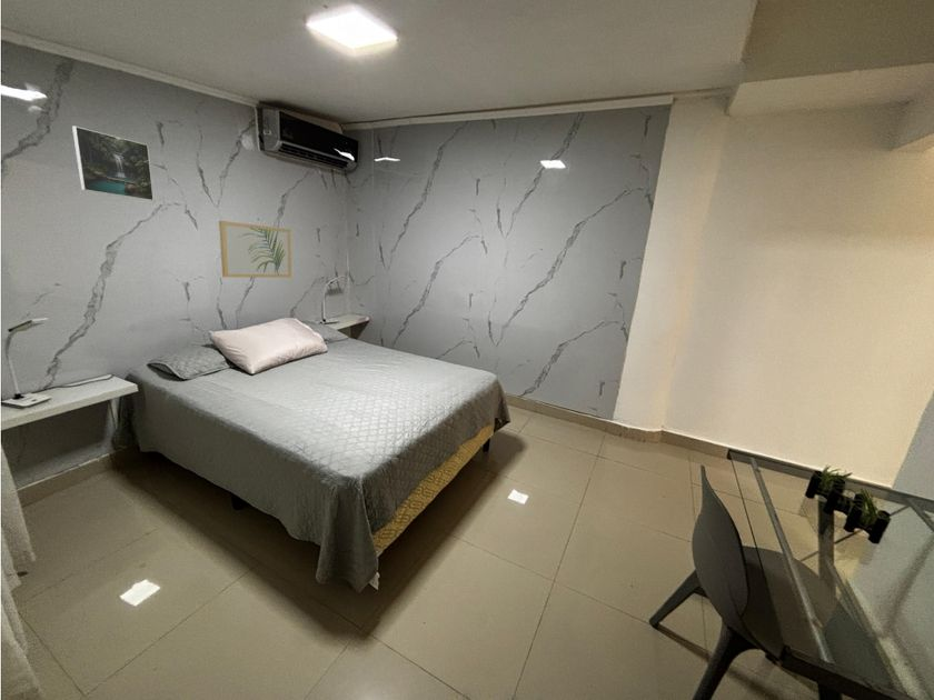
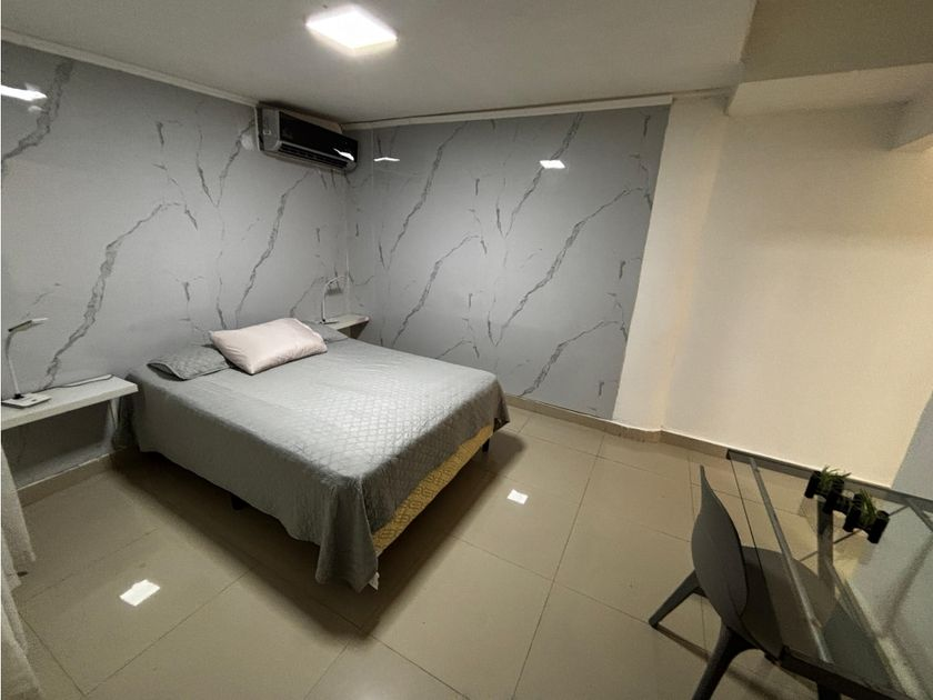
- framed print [71,124,155,202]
- wall art [218,220,292,279]
